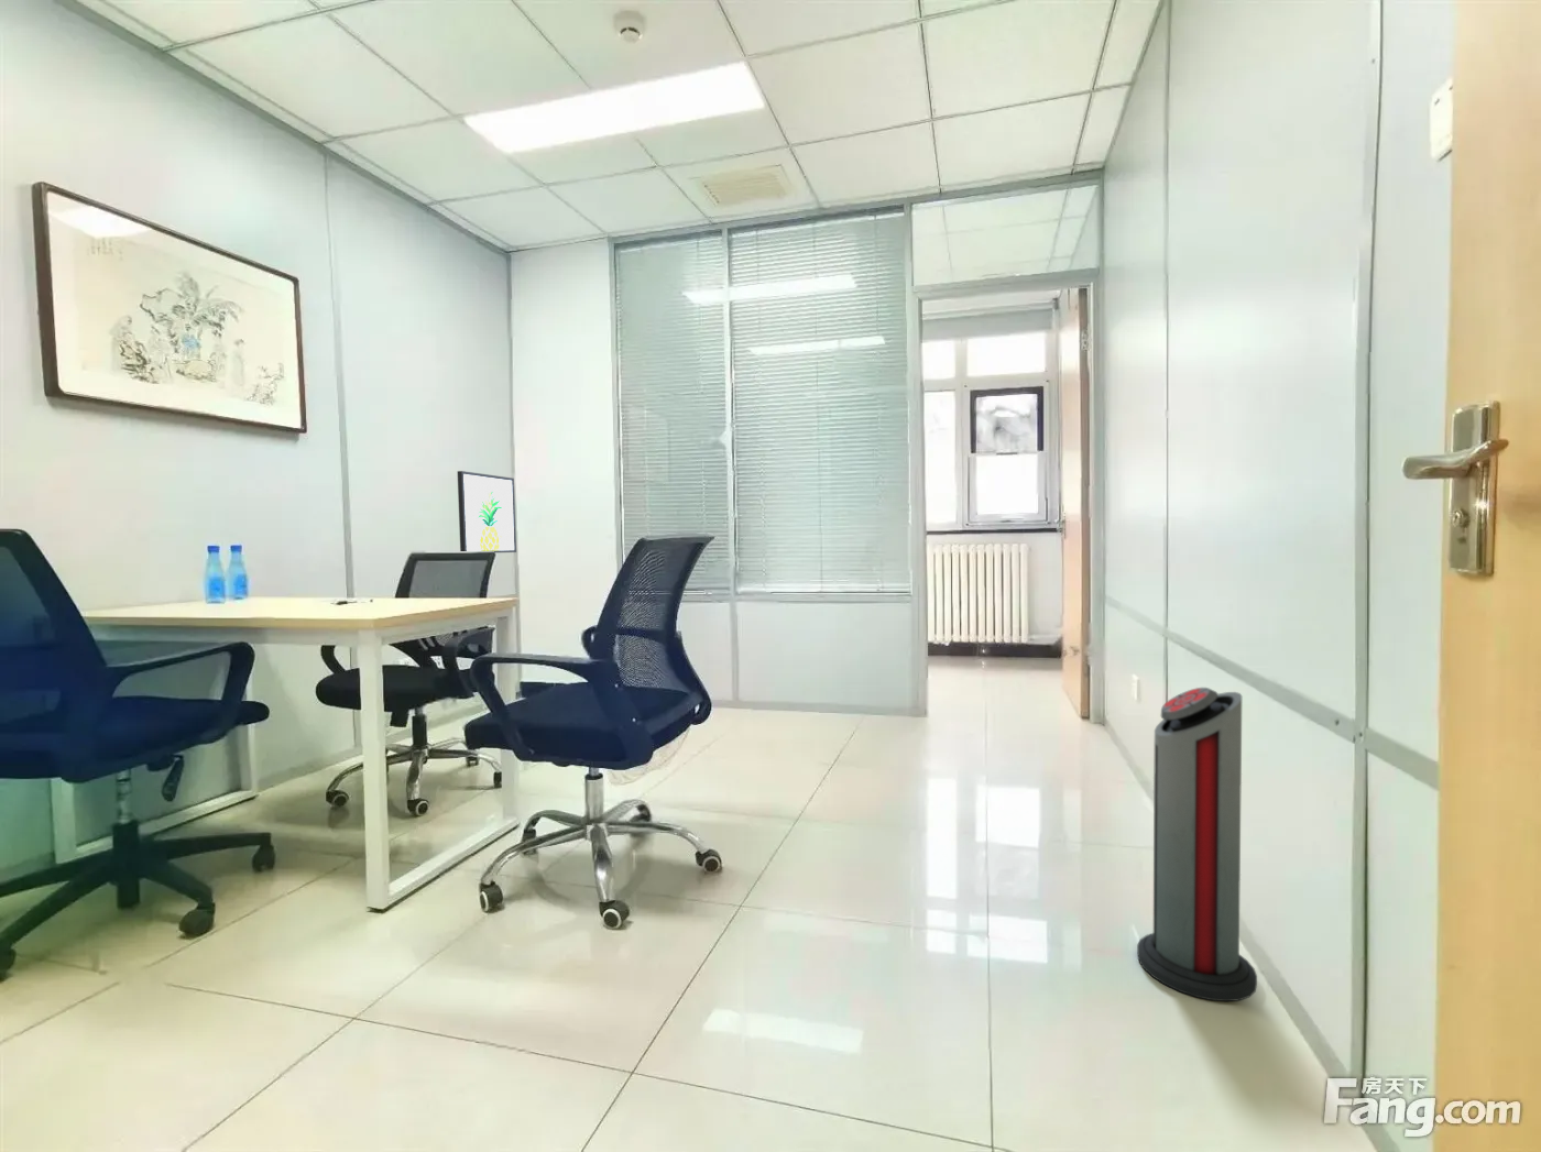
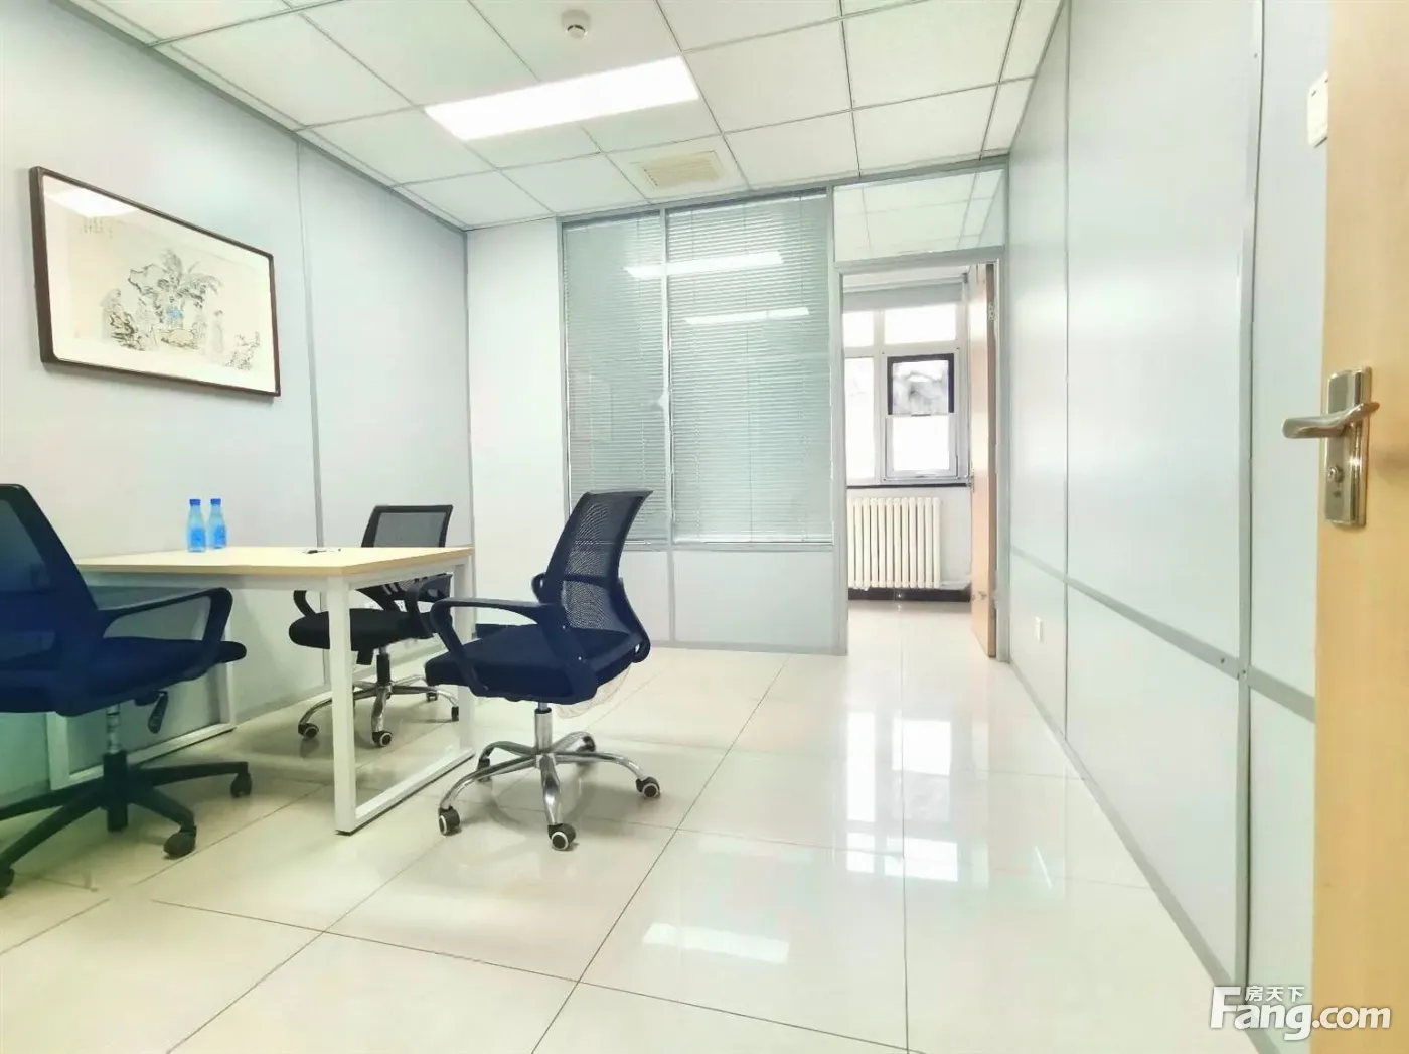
- air purifier [1135,686,1258,1002]
- wall art [456,470,517,553]
